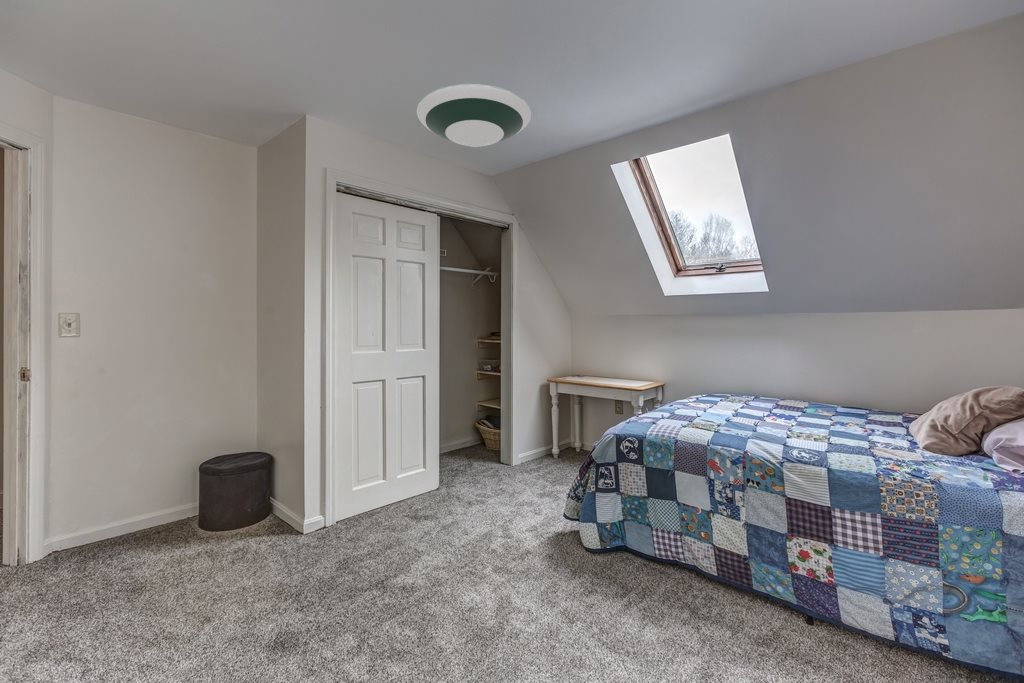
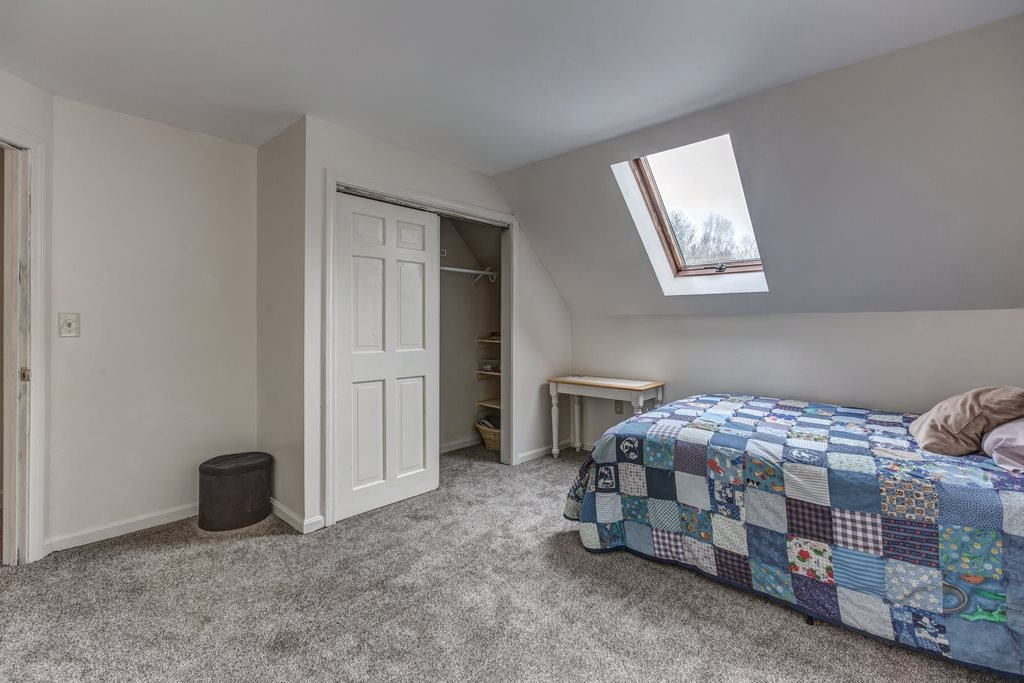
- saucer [416,83,532,148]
